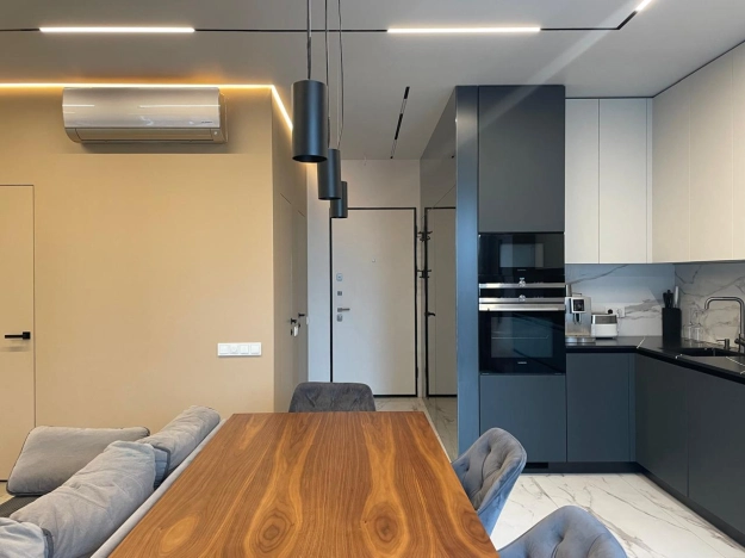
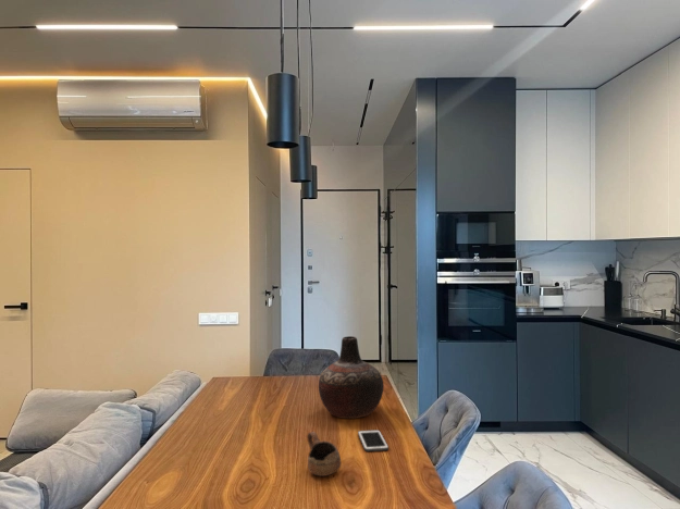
+ cup [306,431,342,477]
+ vase [318,335,385,420]
+ cell phone [357,429,390,452]
